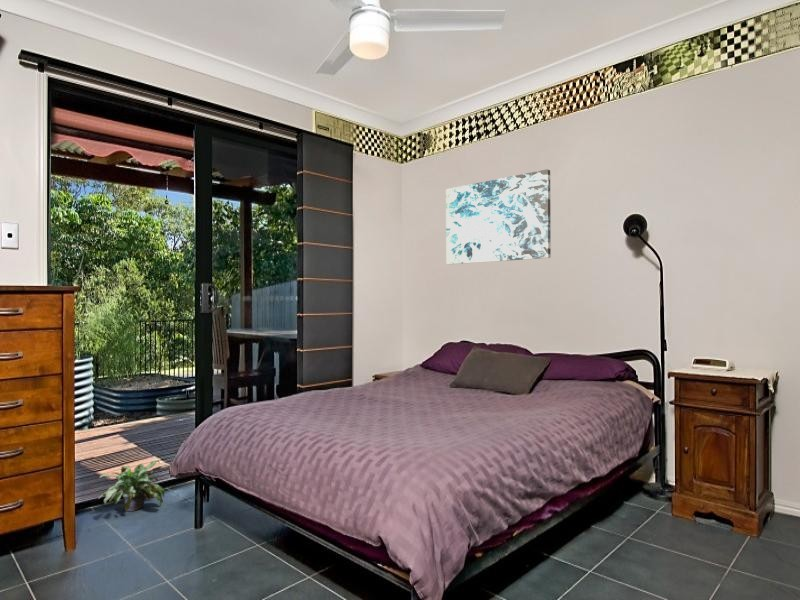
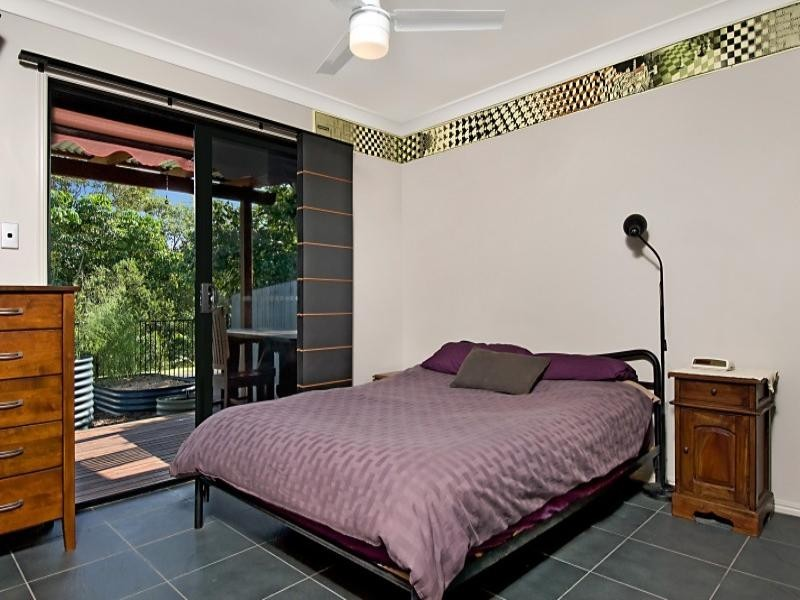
- potted plant [98,459,171,512]
- wall art [445,168,552,265]
